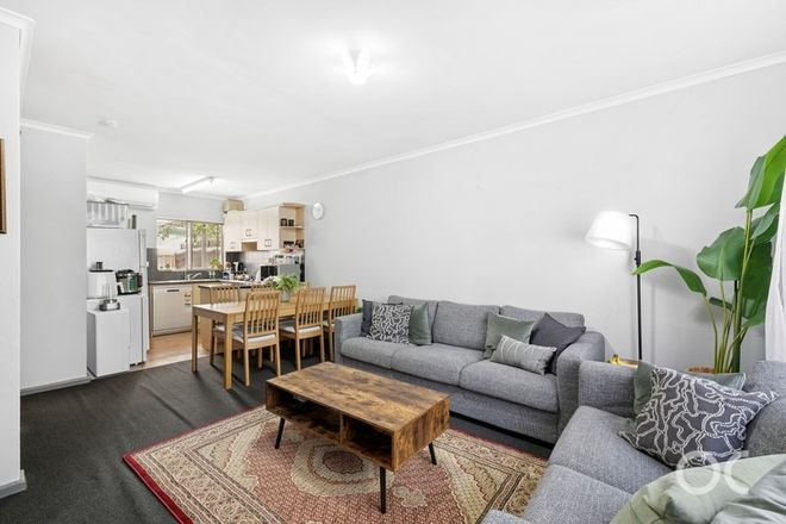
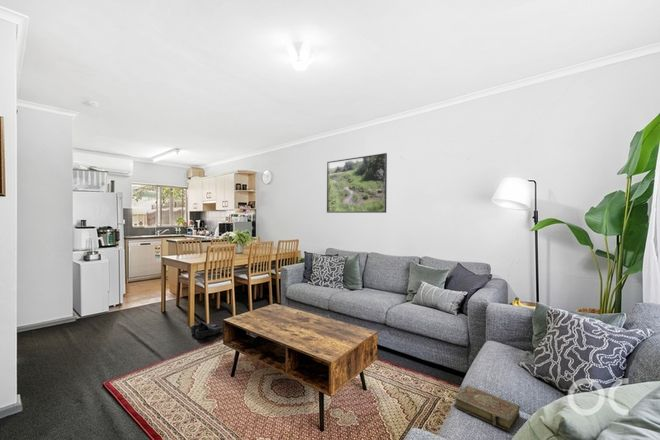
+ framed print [326,152,388,214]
+ shoe [190,321,224,340]
+ book [453,385,521,433]
